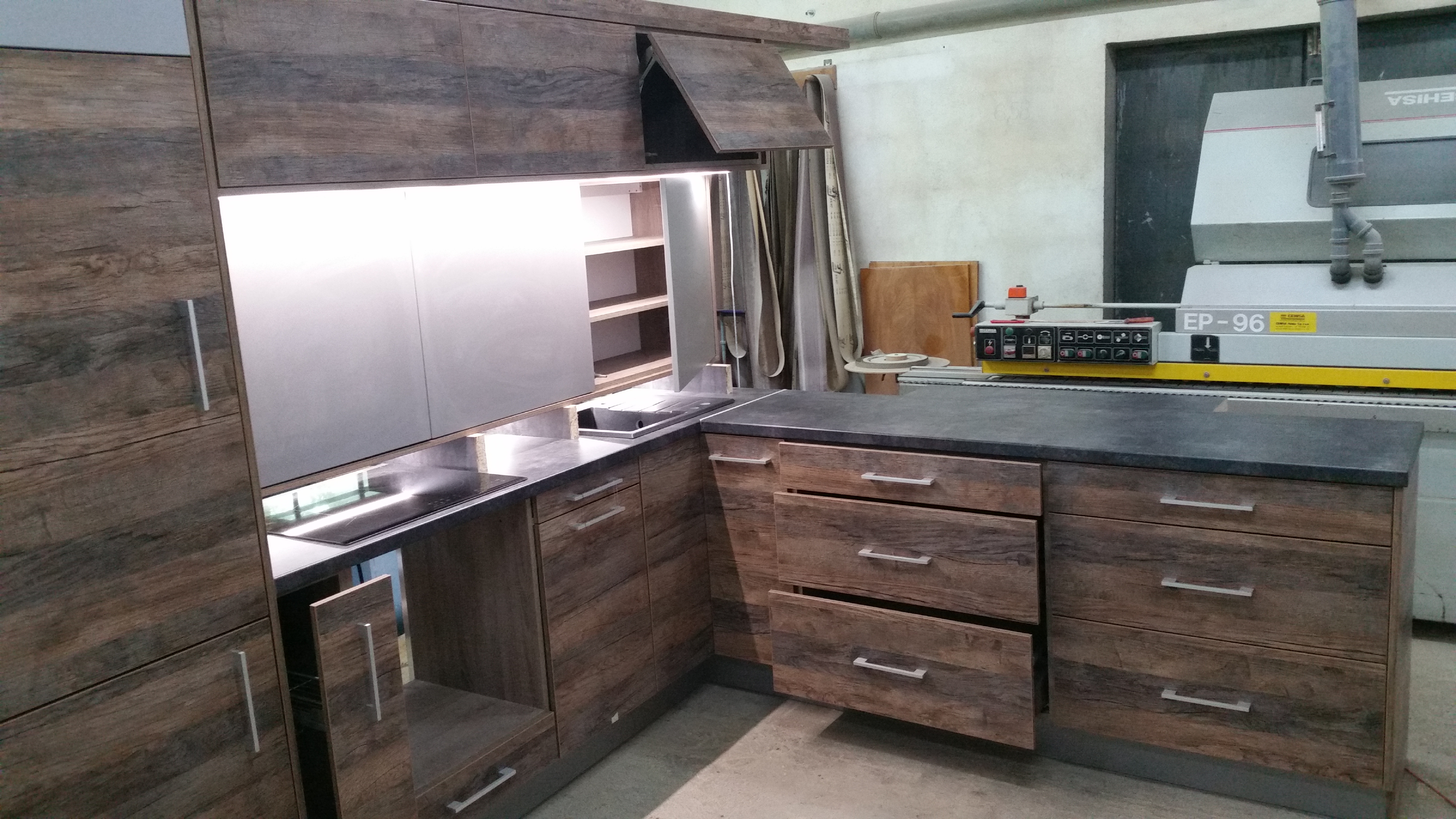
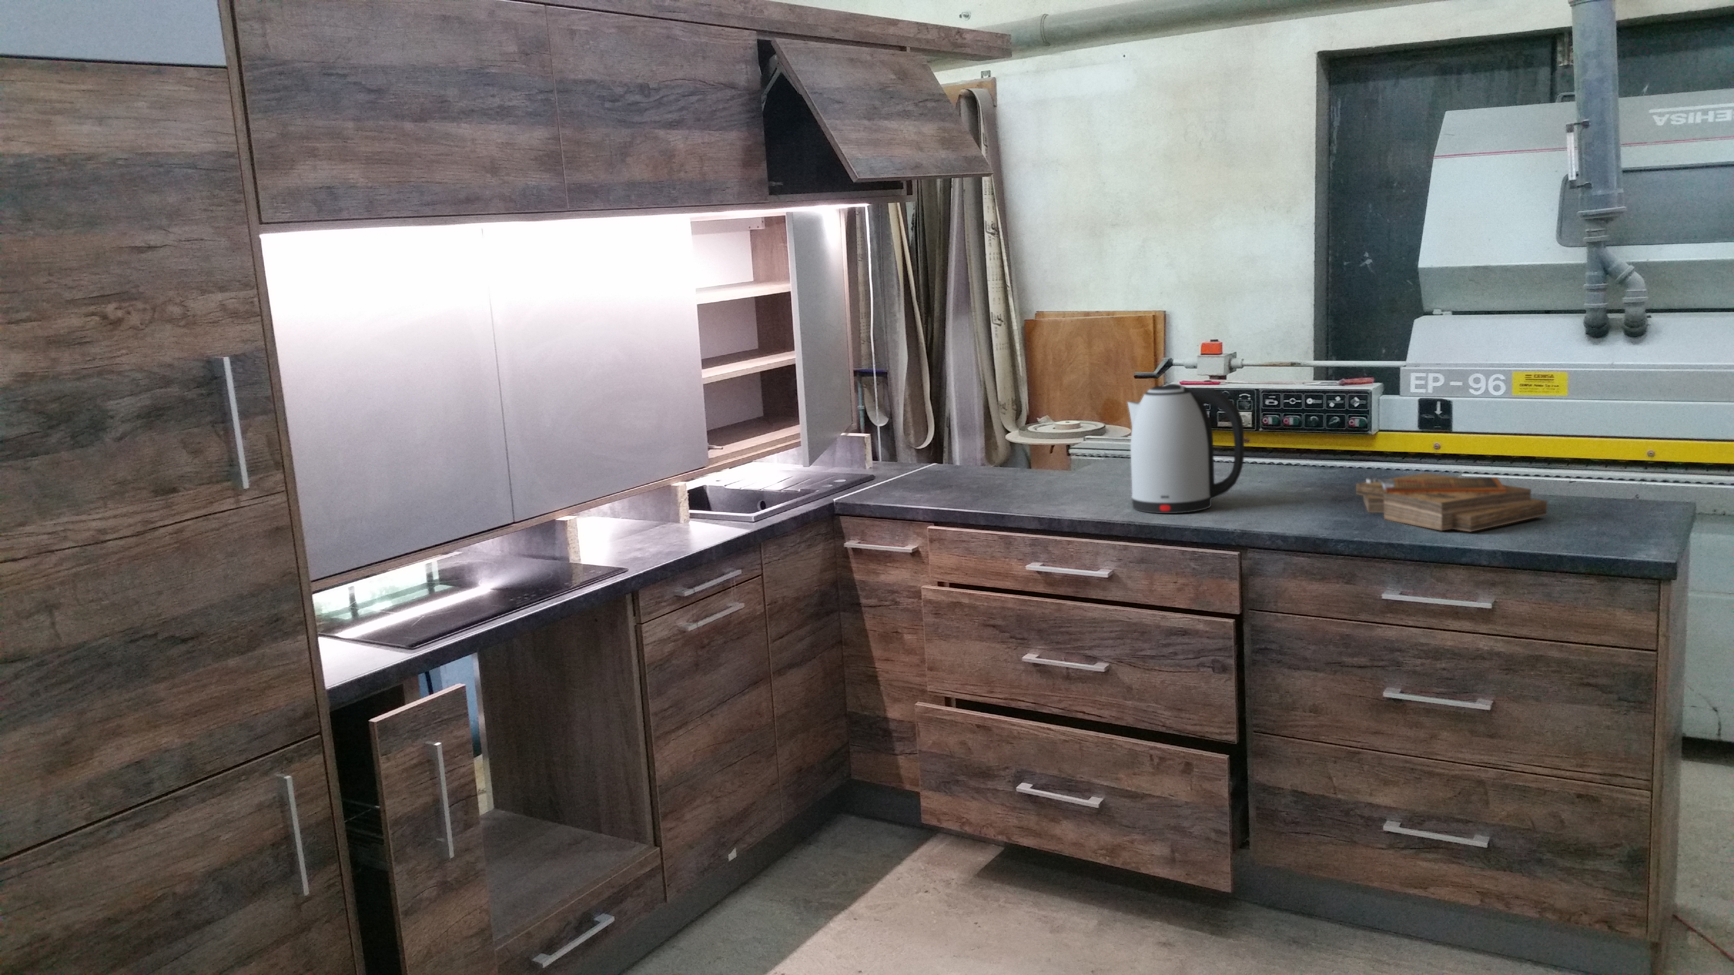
+ kettle [1127,383,1245,514]
+ clipboard [1355,473,1548,532]
